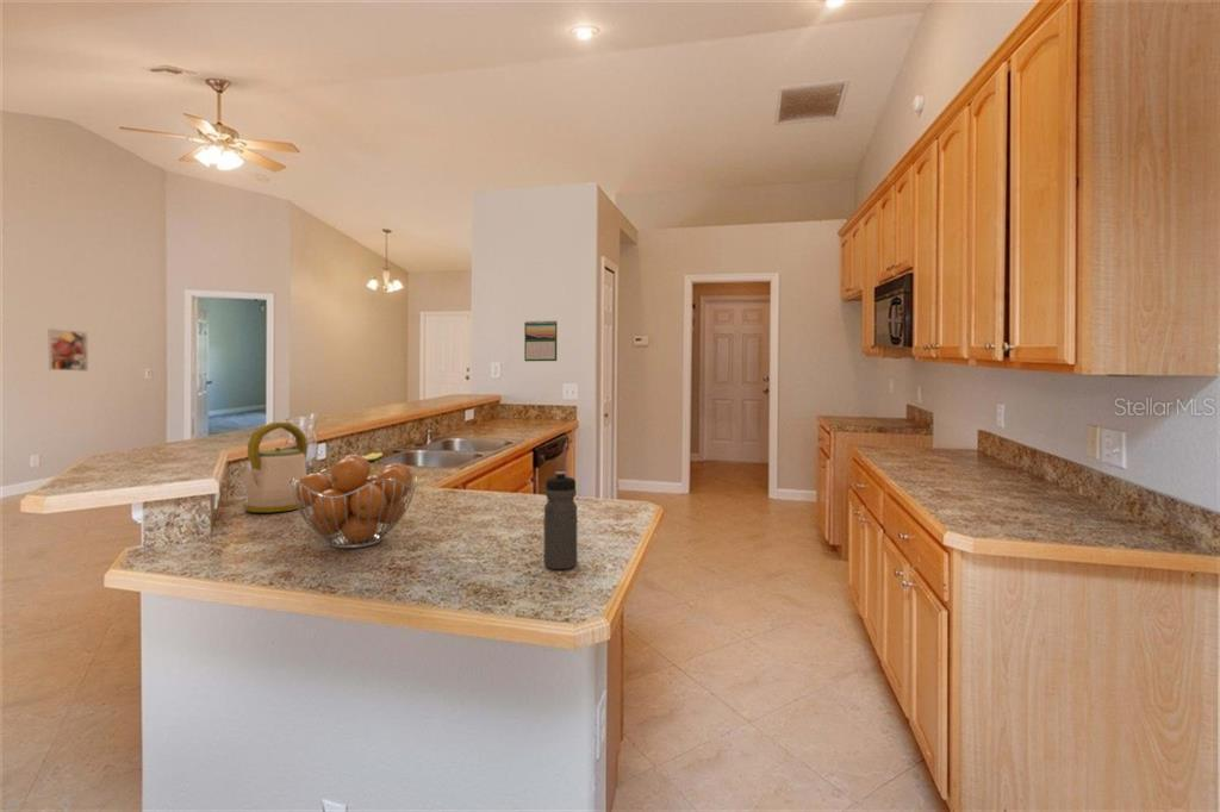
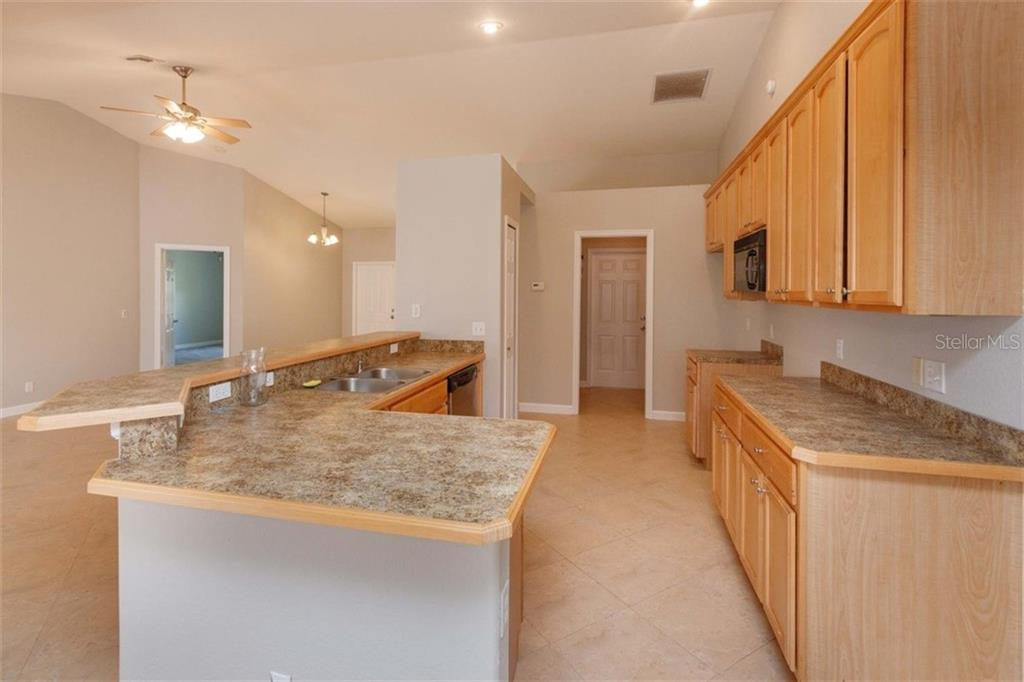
- kettle [236,421,309,513]
- water bottle [543,470,579,570]
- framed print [48,327,89,373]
- fruit basket [290,454,418,549]
- calendar [523,319,559,362]
